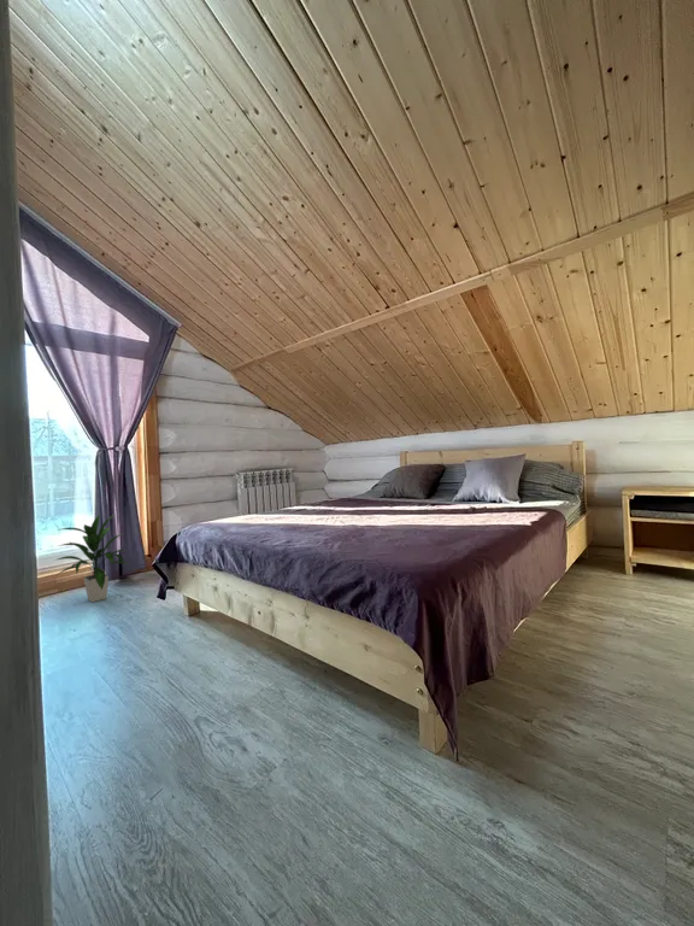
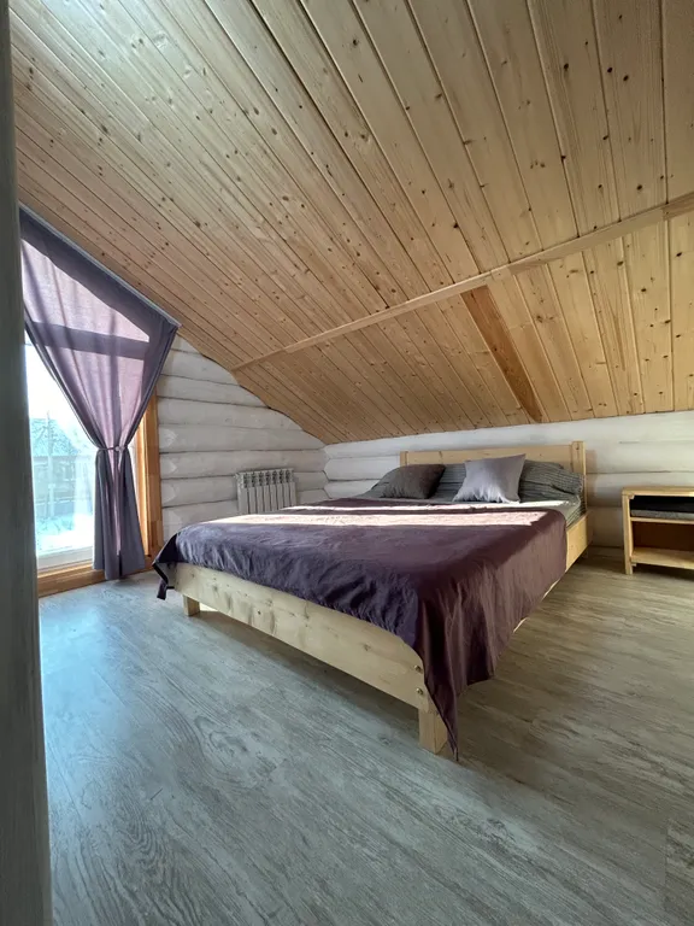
- indoor plant [53,511,131,603]
